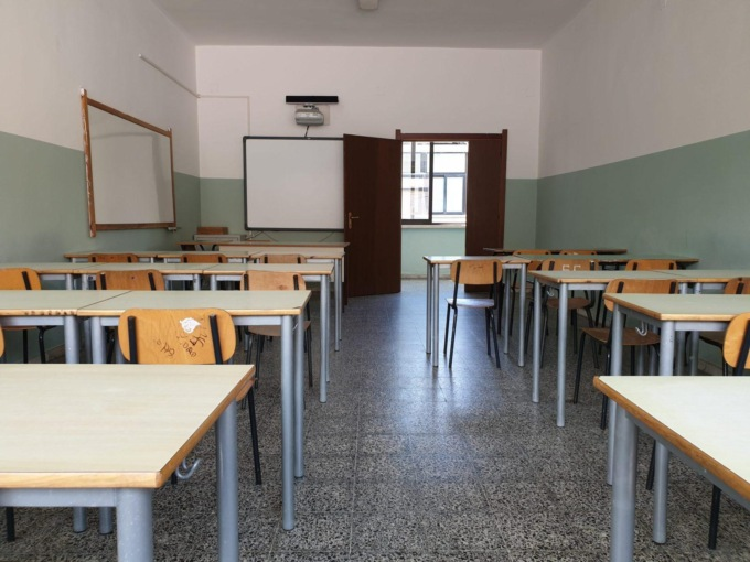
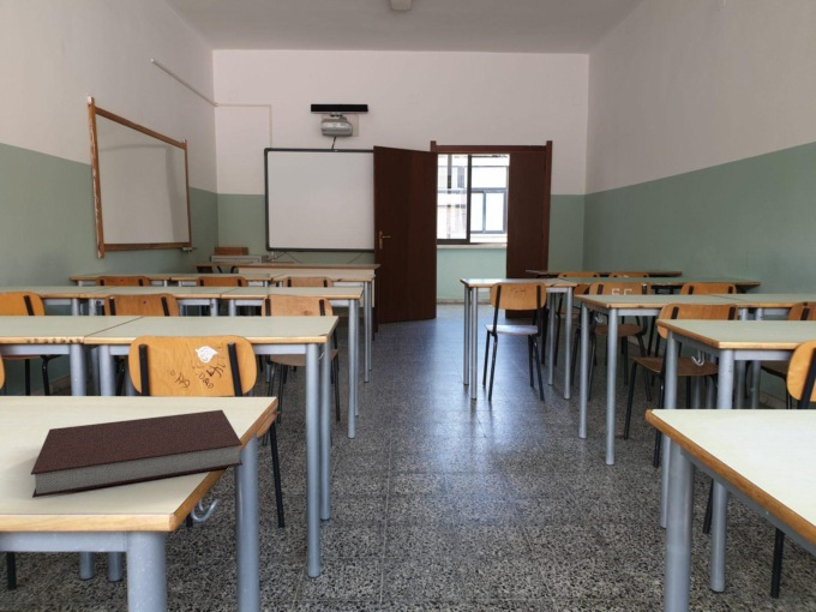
+ notebook [30,409,244,499]
